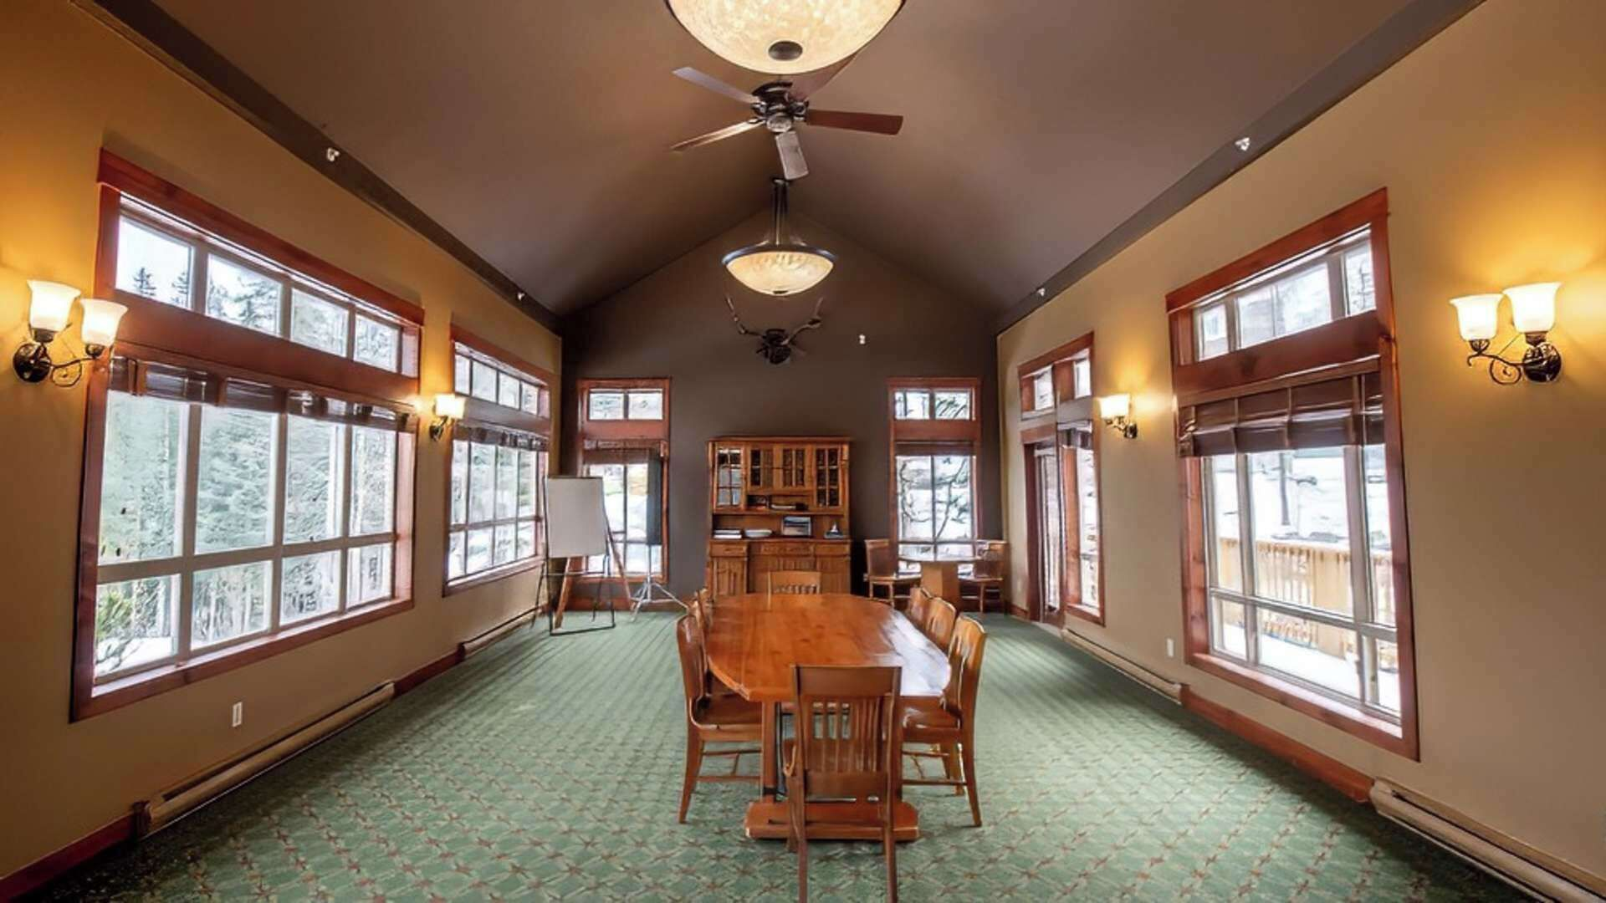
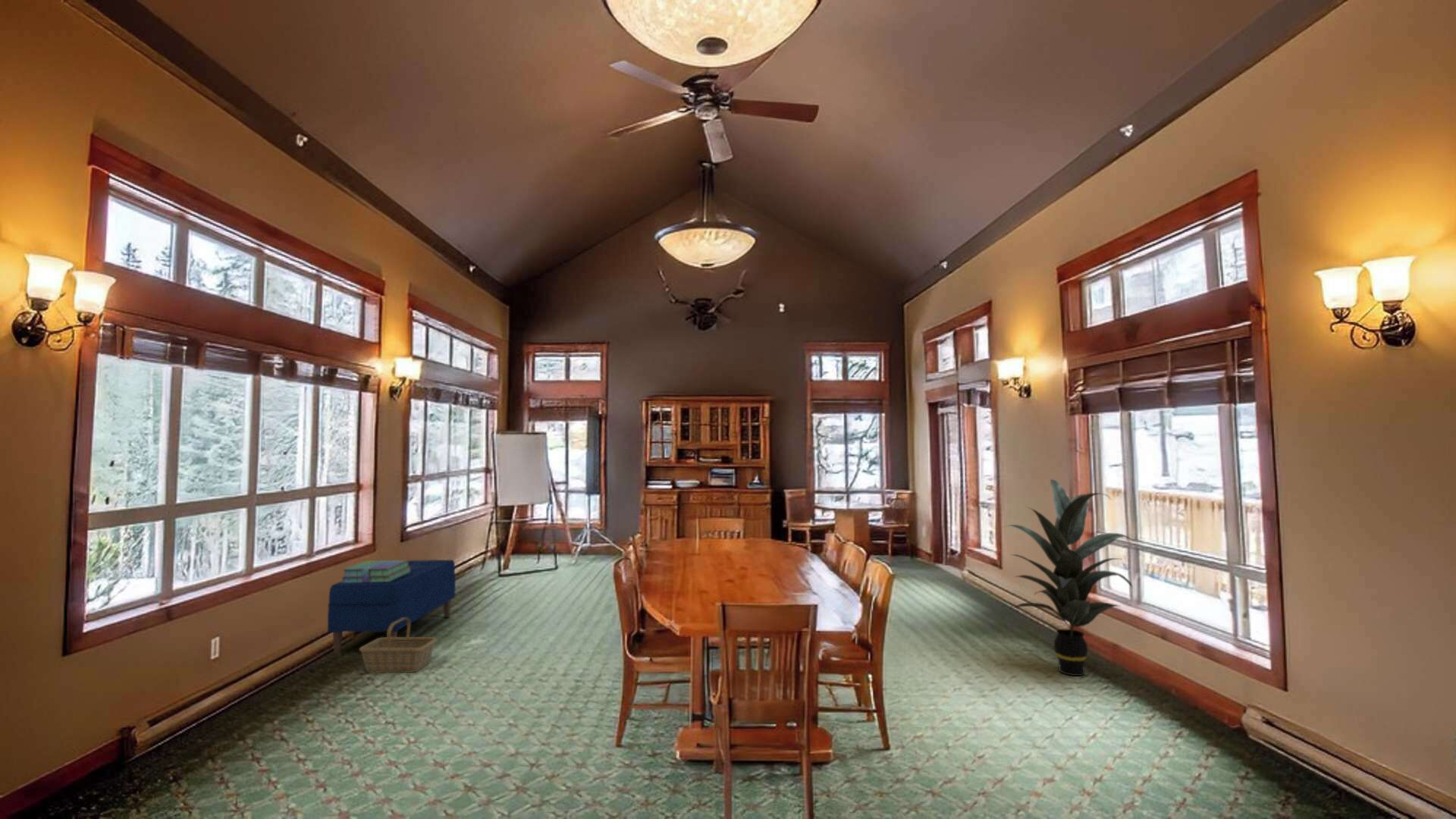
+ basket [359,618,438,673]
+ bench [327,559,457,654]
+ stack of books [340,559,410,583]
+ indoor plant [1005,479,1141,676]
